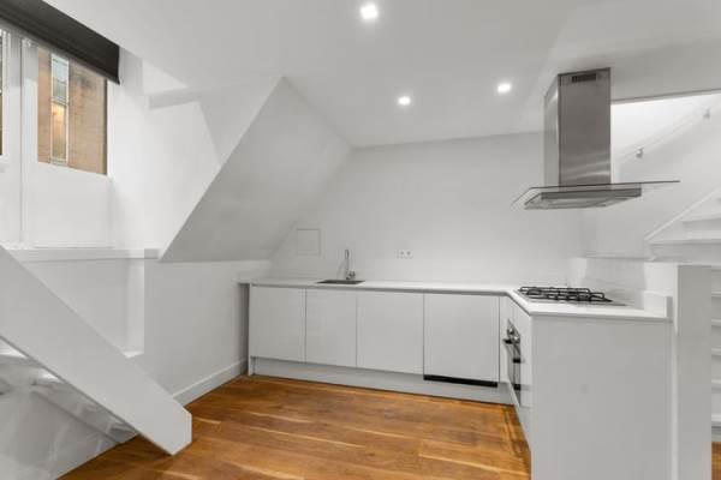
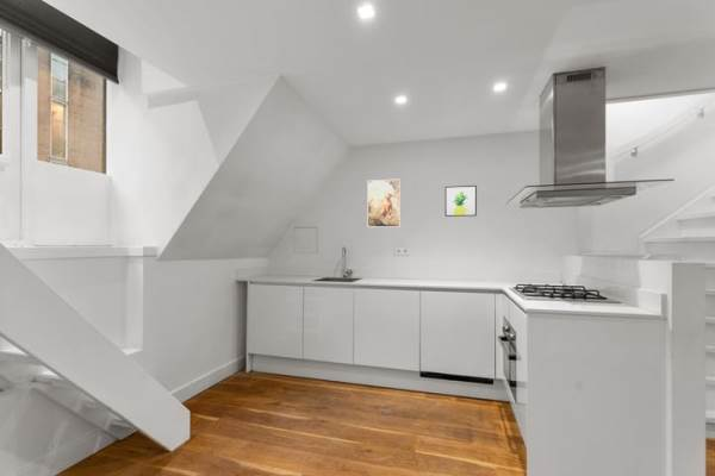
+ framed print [366,178,402,228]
+ wall art [444,184,478,218]
